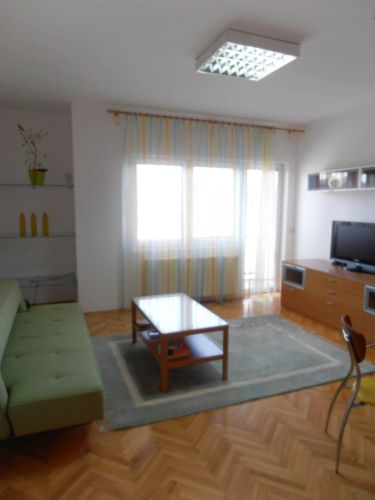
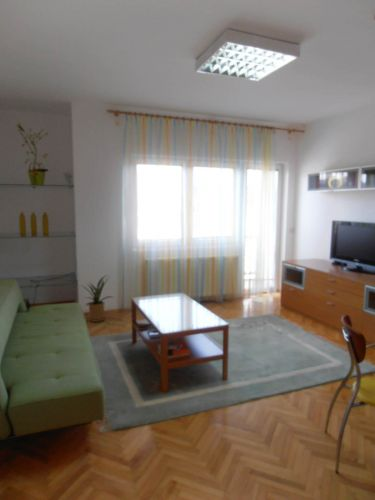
+ house plant [79,274,114,323]
